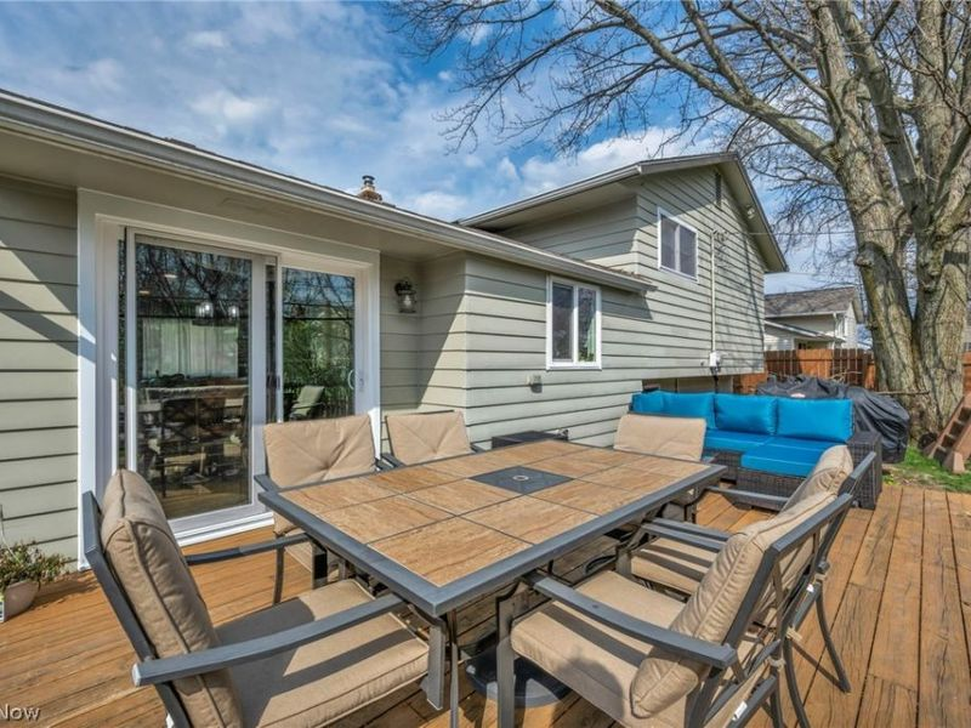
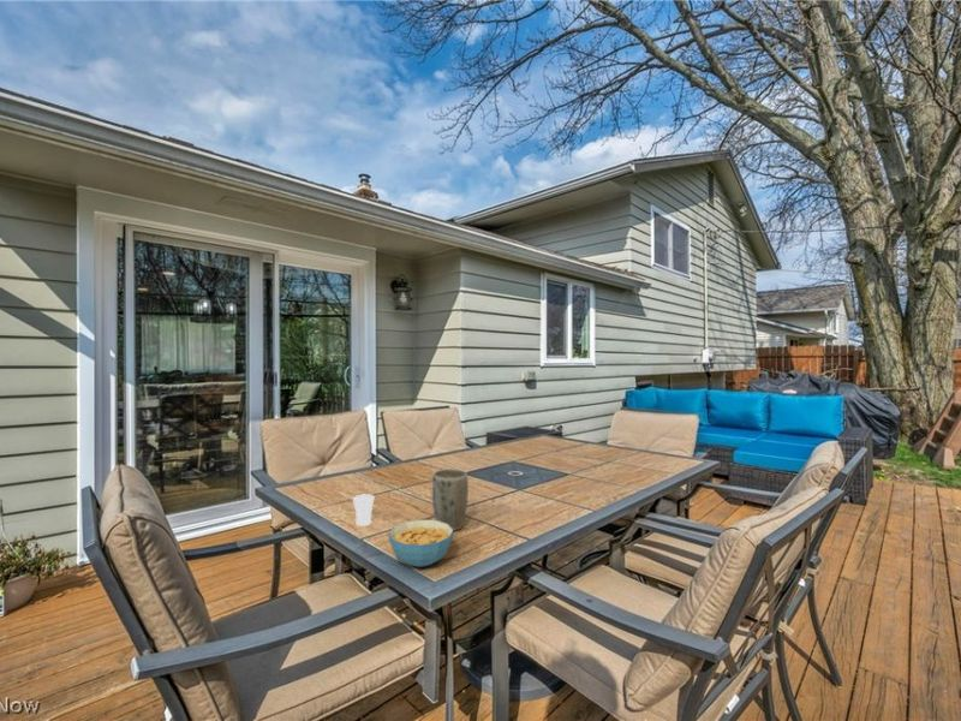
+ cup [352,493,375,528]
+ cereal bowl [387,519,454,568]
+ plant pot [431,467,470,532]
